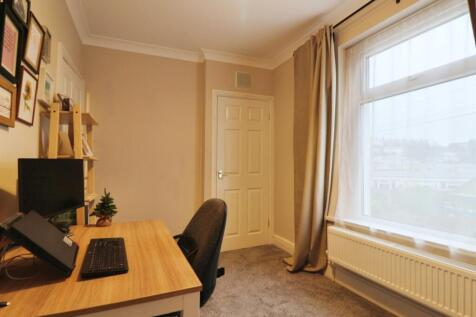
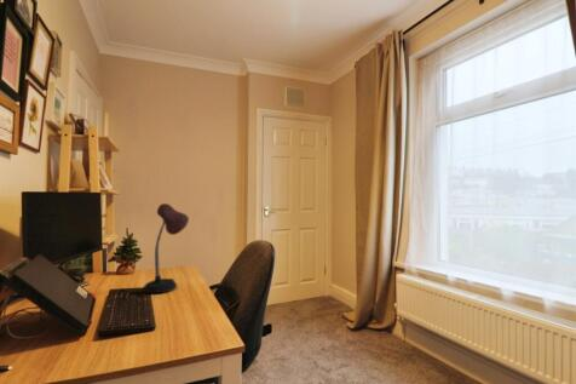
+ desk lamp [142,202,190,294]
